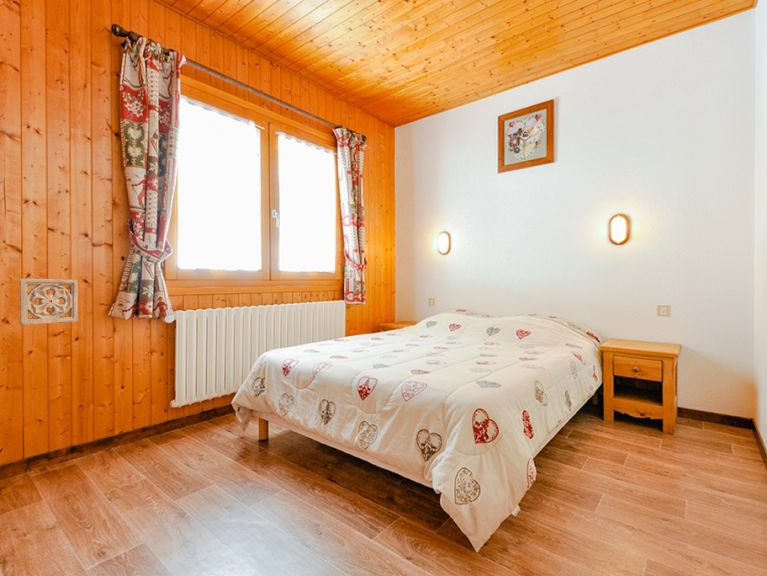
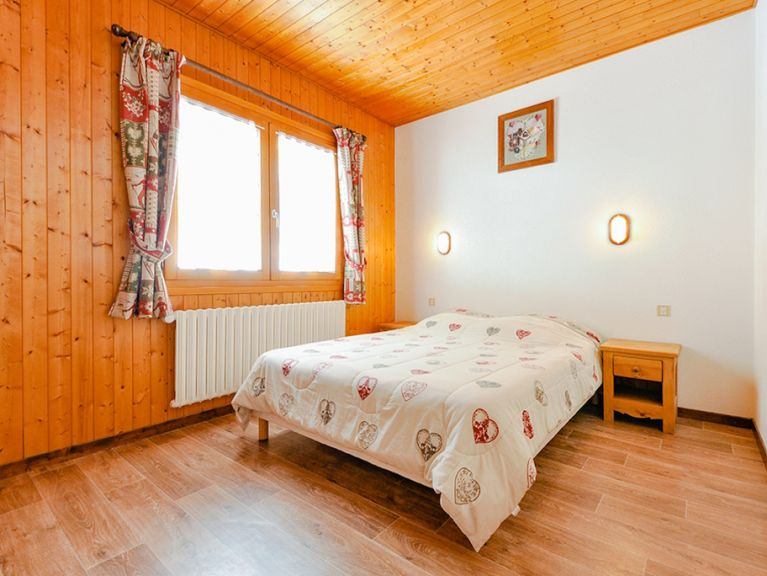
- wall ornament [19,277,79,326]
